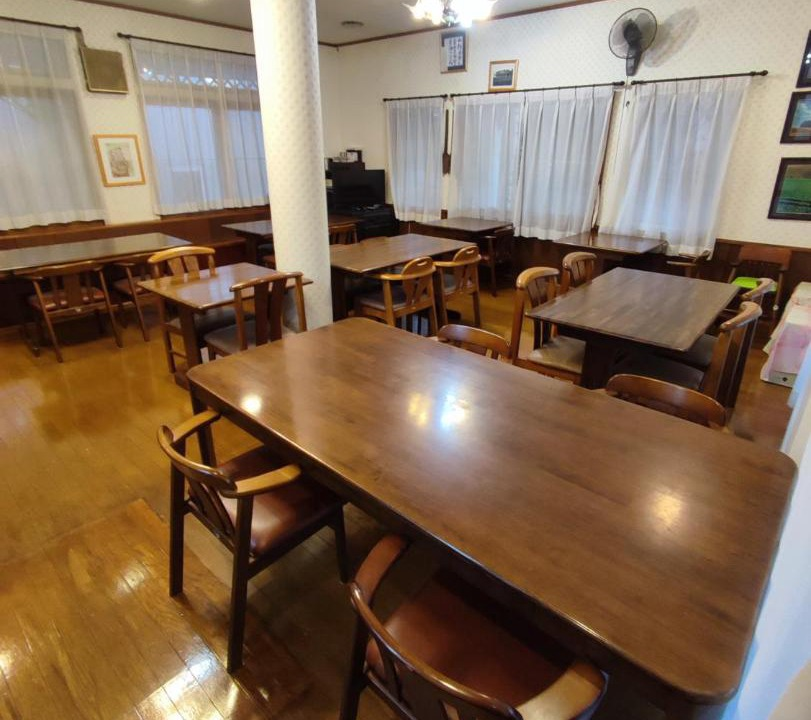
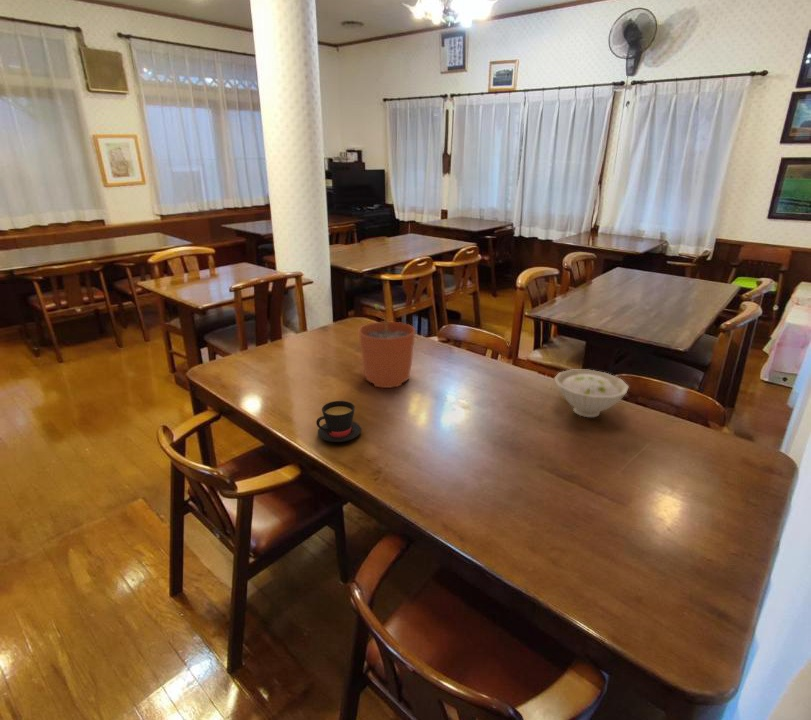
+ teacup [315,400,362,443]
+ plant pot [357,303,416,389]
+ bowl [553,368,630,418]
